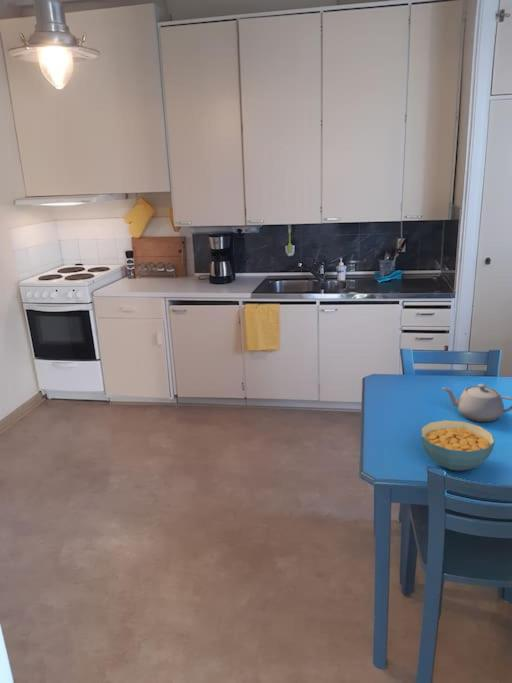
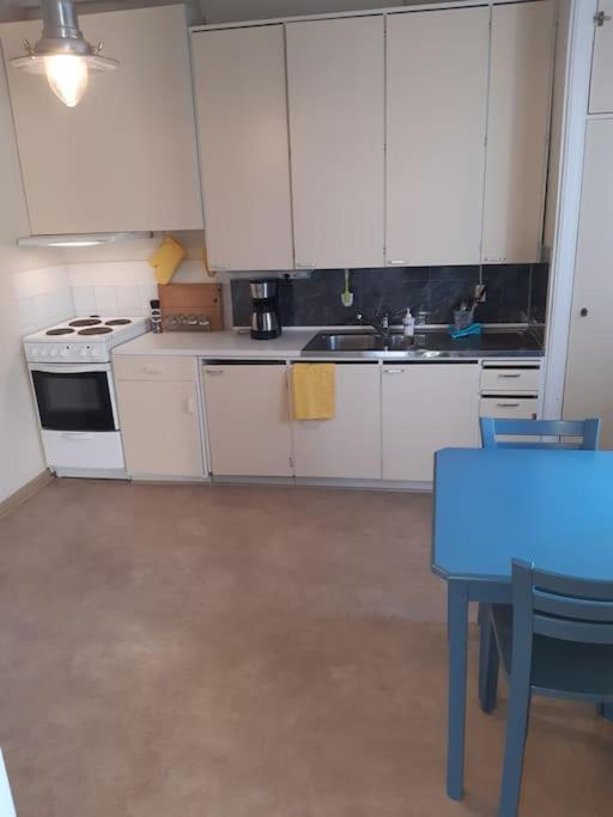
- cereal bowl [420,419,496,472]
- teapot [442,383,512,423]
